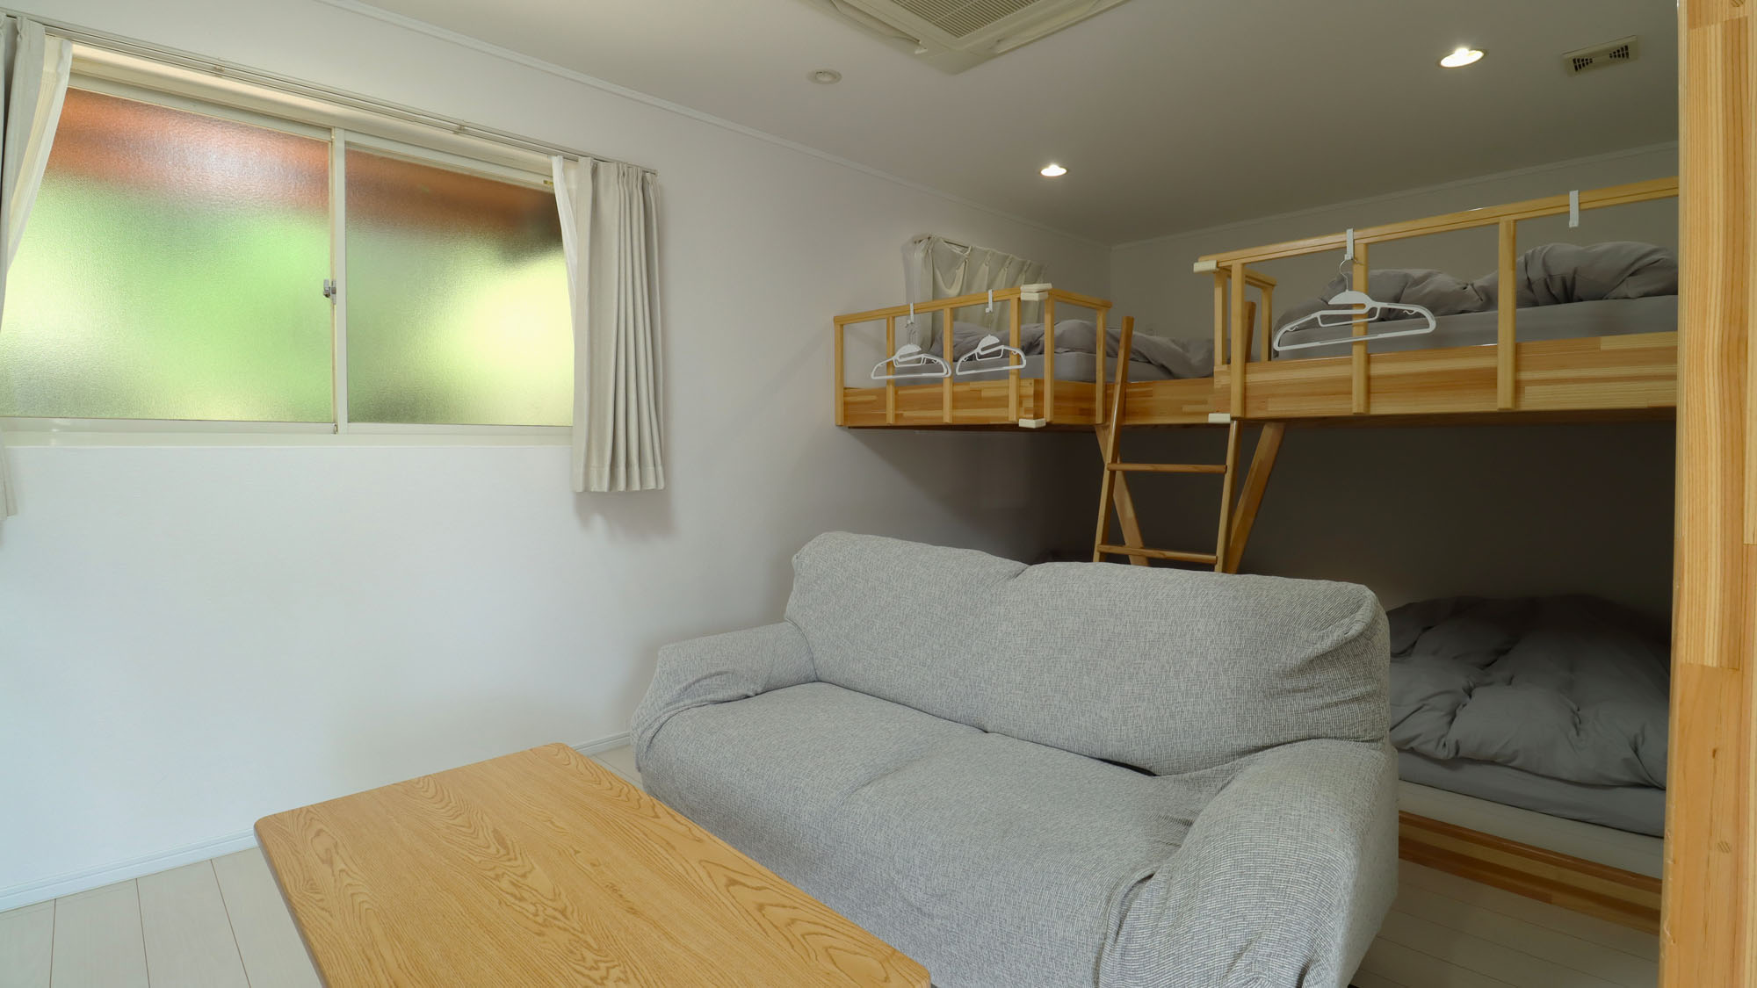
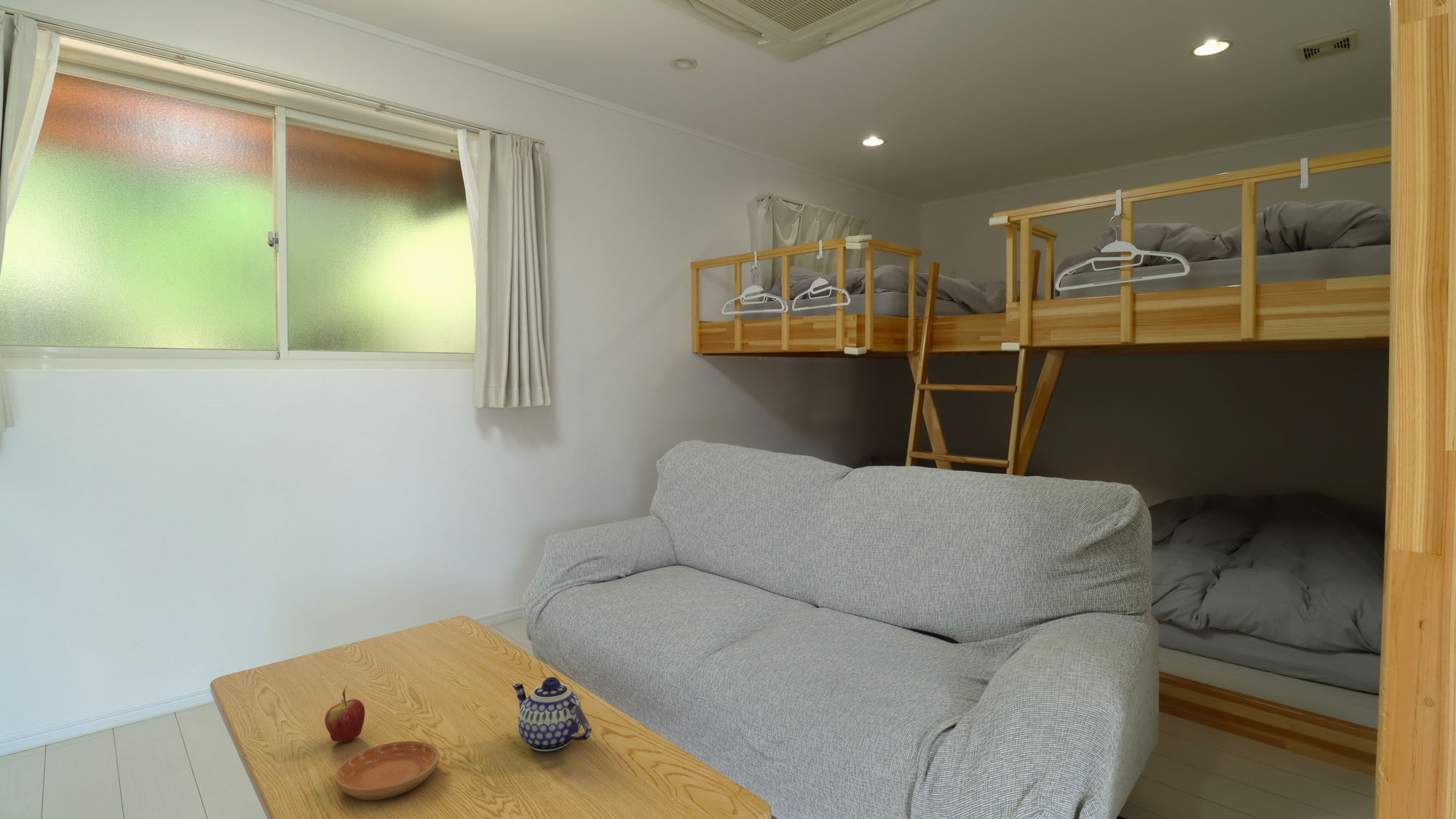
+ teapot [511,676,592,752]
+ saucer [335,740,440,801]
+ fruit [324,684,365,743]
